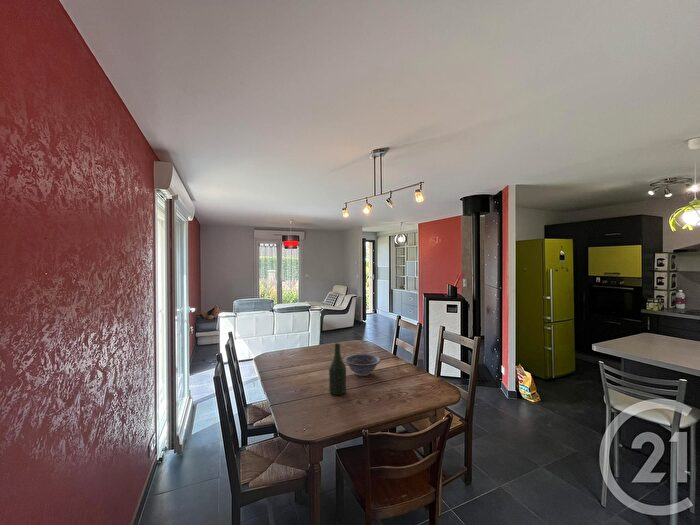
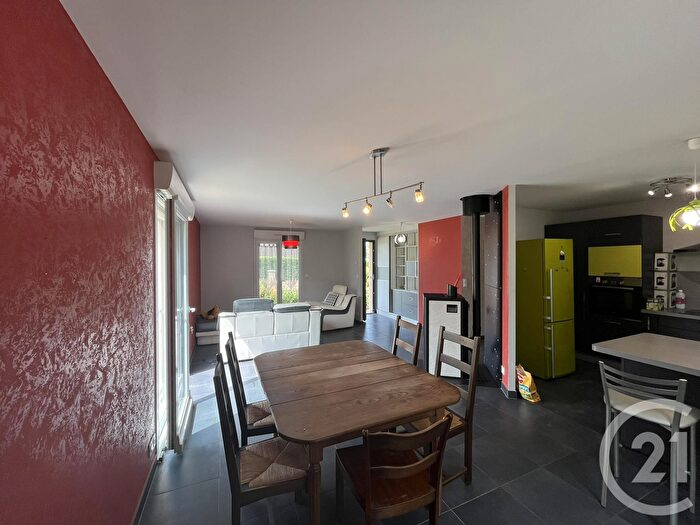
- decorative bowl [343,353,382,377]
- bottle [328,342,347,396]
